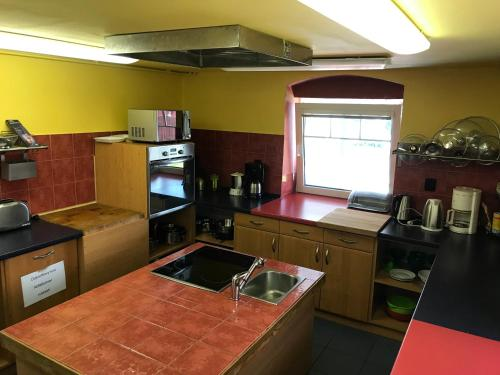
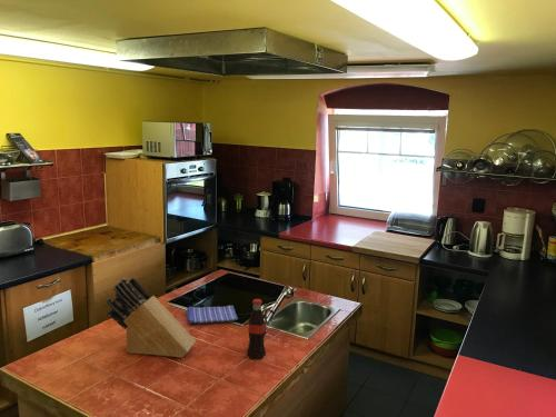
+ knife block [105,277,197,358]
+ dish towel [186,305,239,325]
+ bottle [246,298,267,360]
